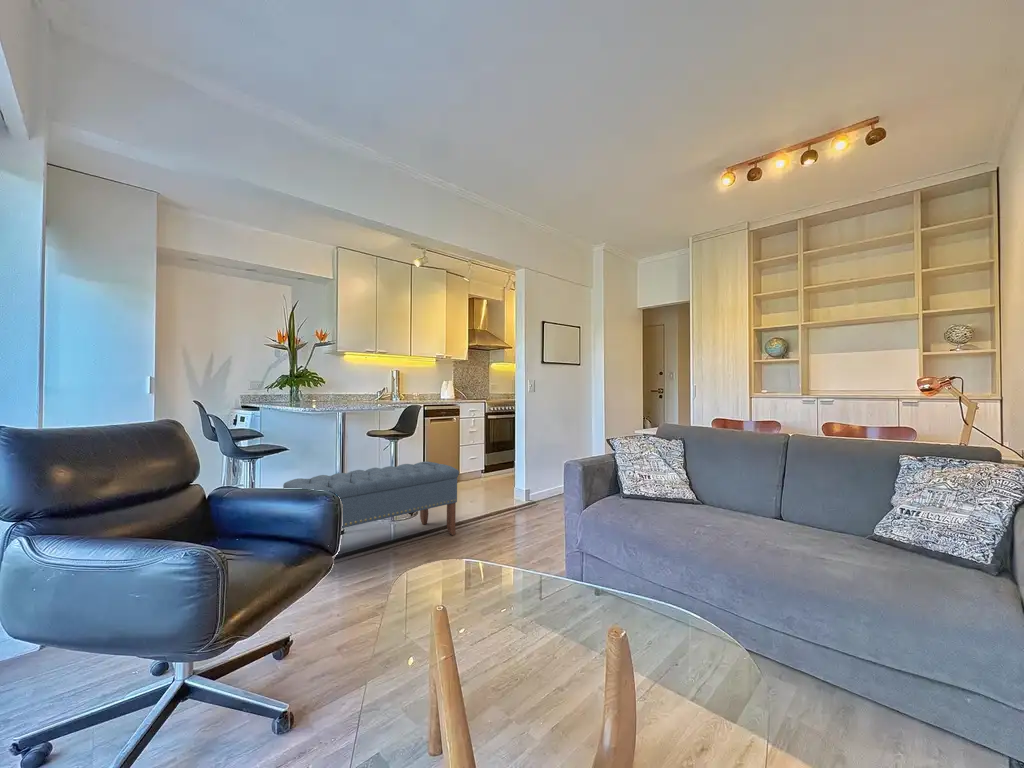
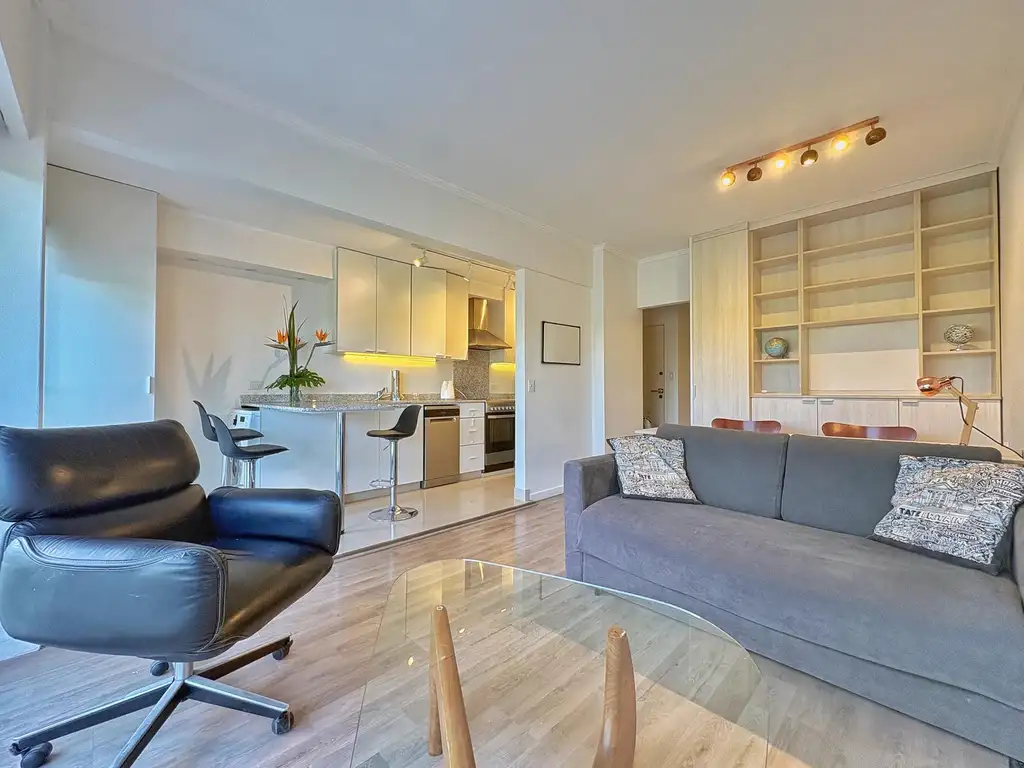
- bench [282,461,460,536]
